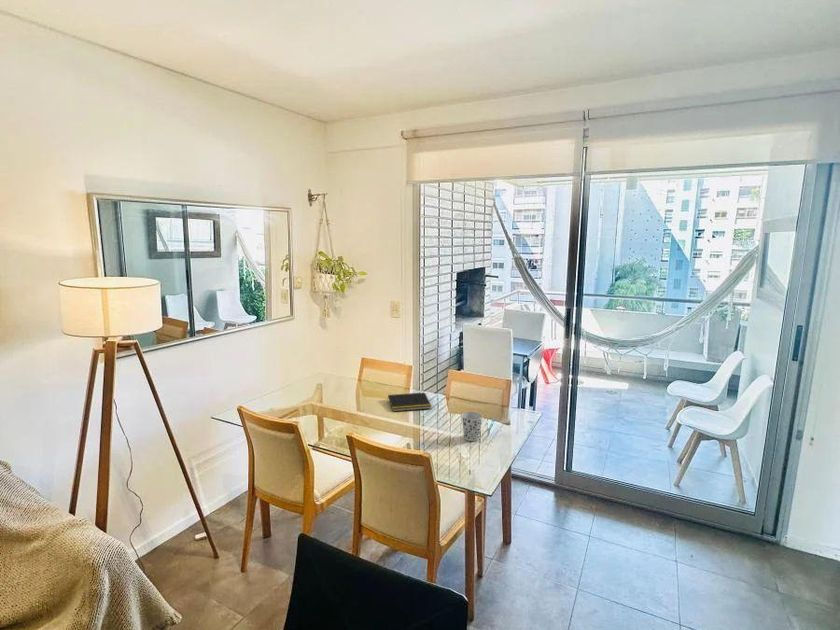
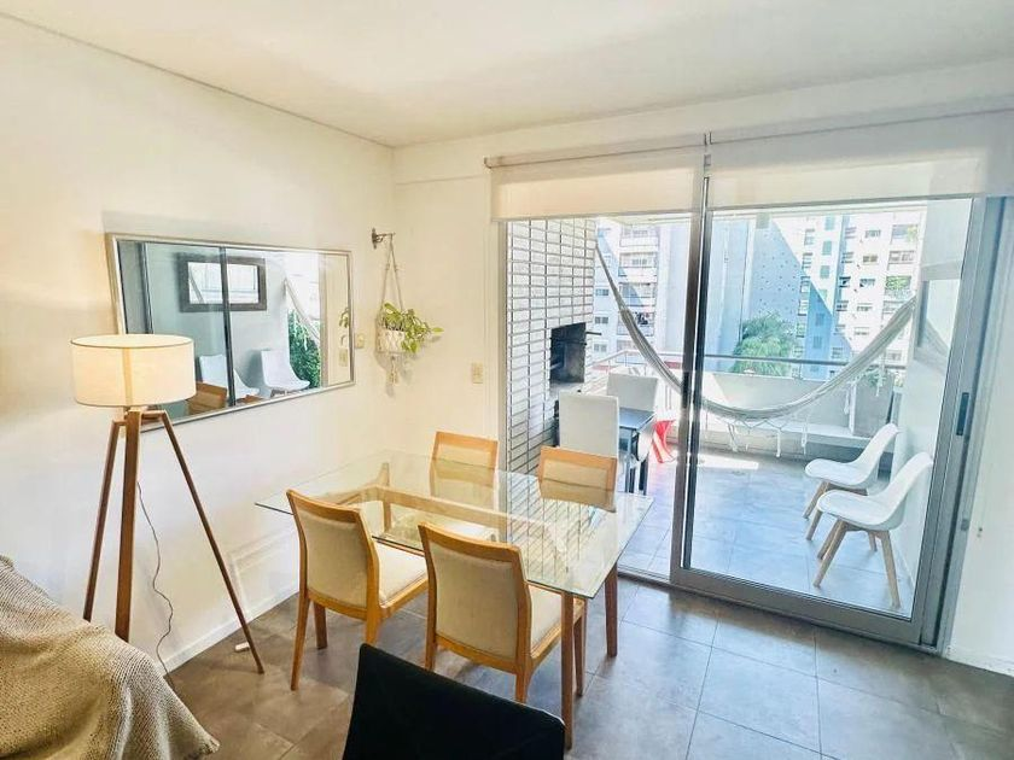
- cup [461,411,484,442]
- notepad [386,391,433,412]
